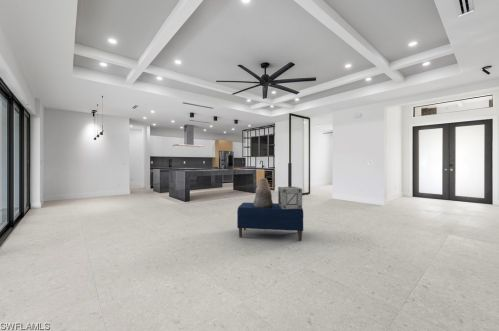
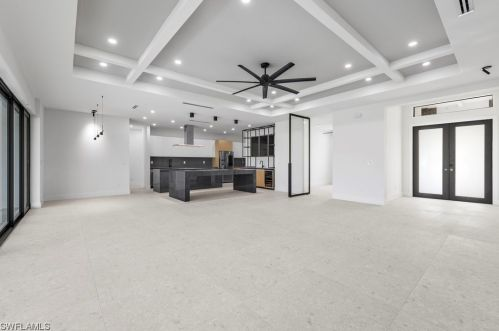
- decorative urn [252,177,274,208]
- decorative cube [277,186,303,209]
- bench [236,202,304,241]
